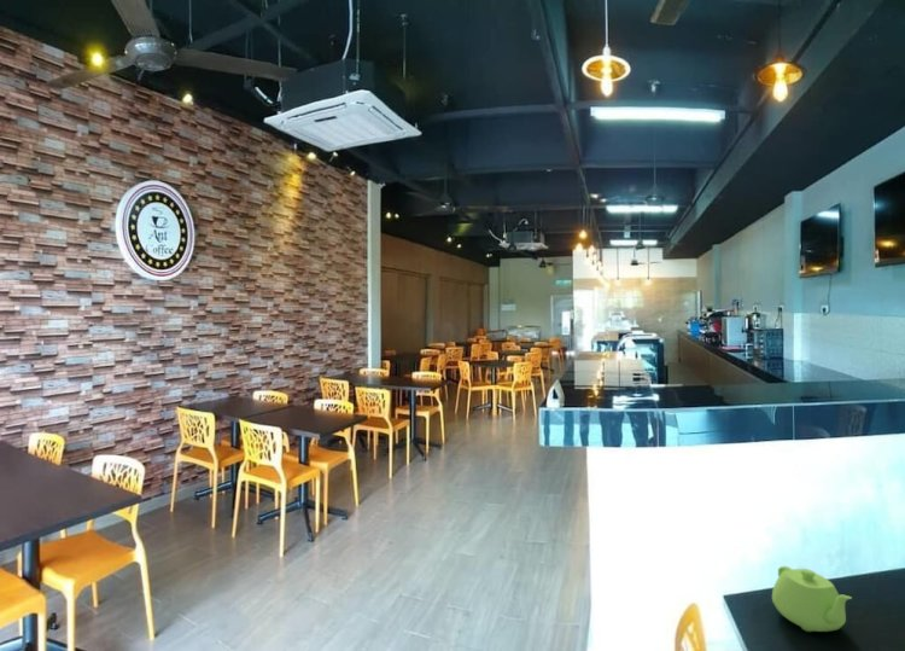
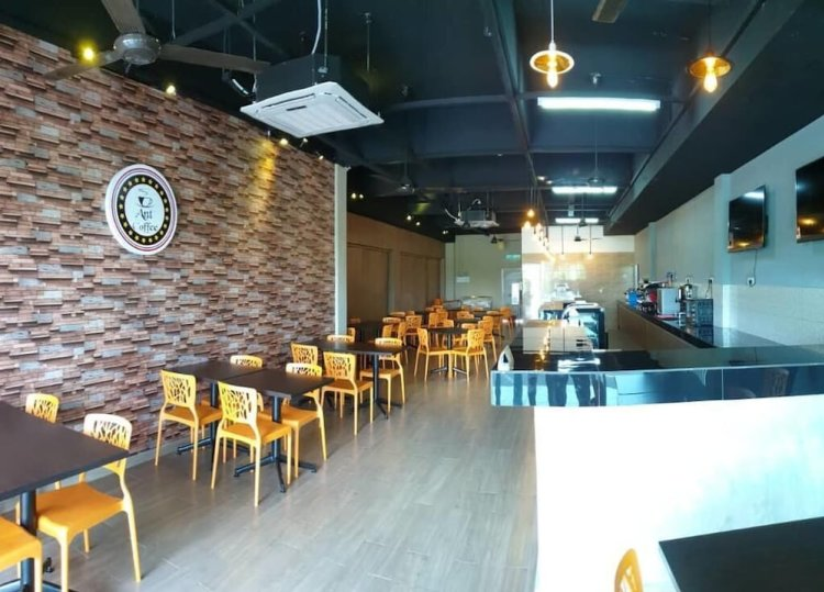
- teapot [771,565,853,633]
